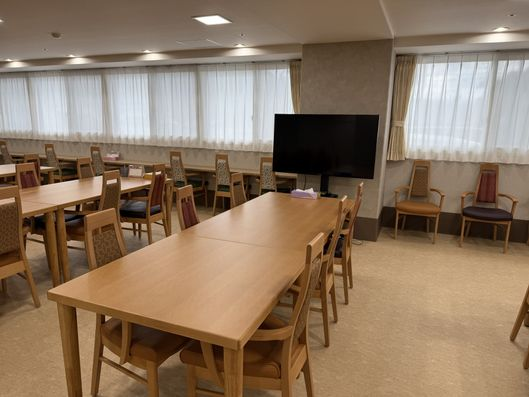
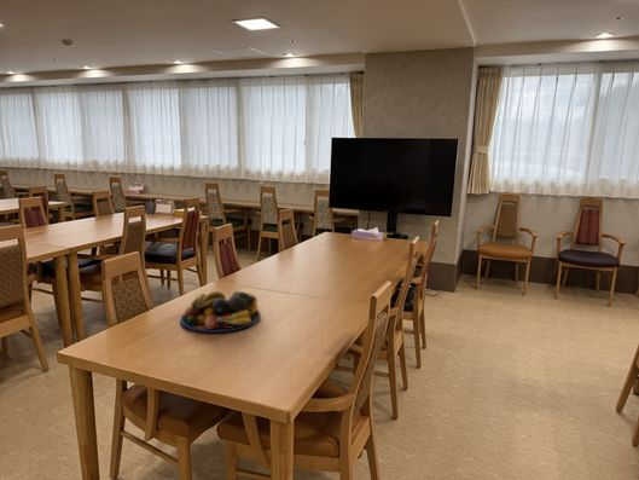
+ fruit bowl [179,289,262,334]
